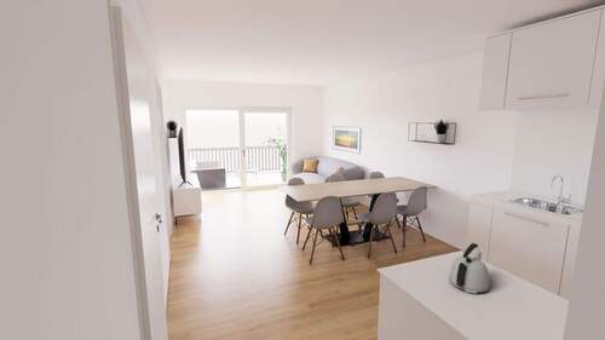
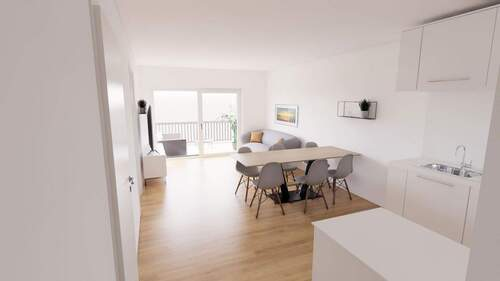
- kettle [448,242,490,294]
